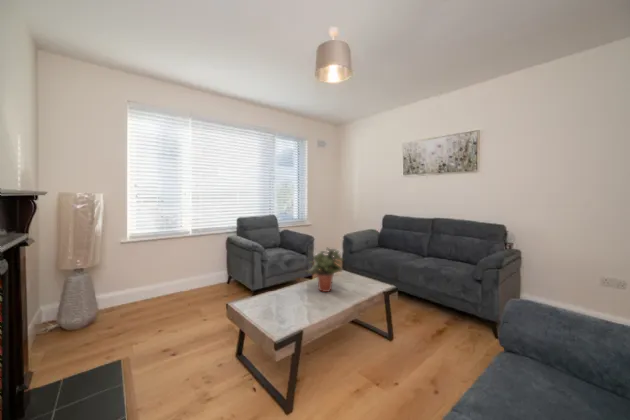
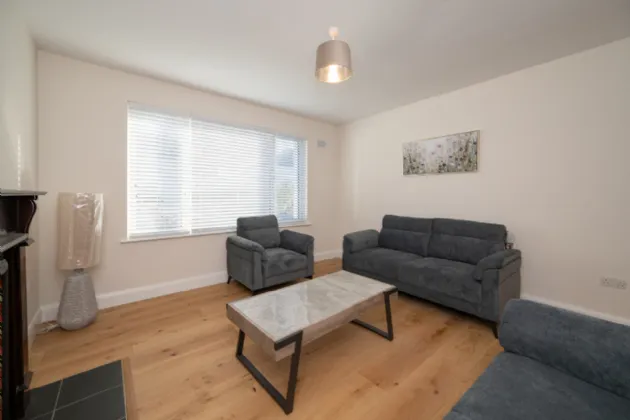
- potted plant [304,246,345,293]
